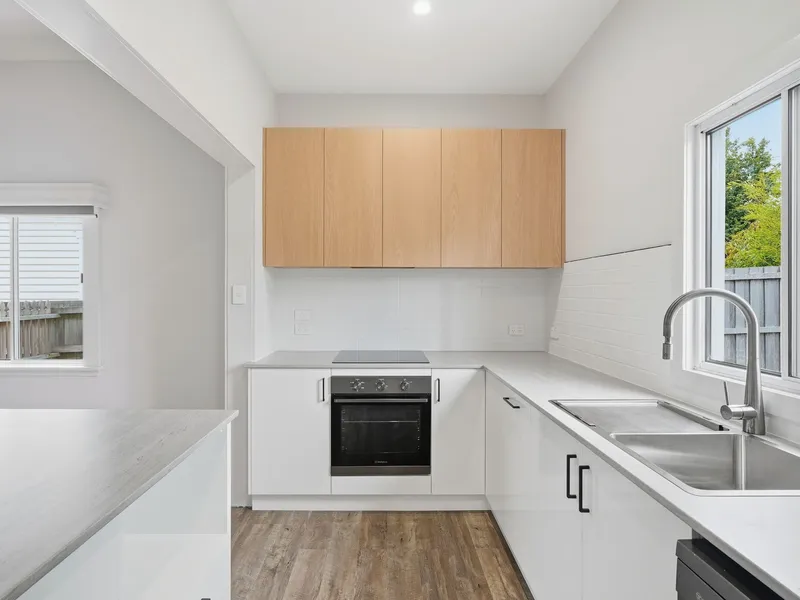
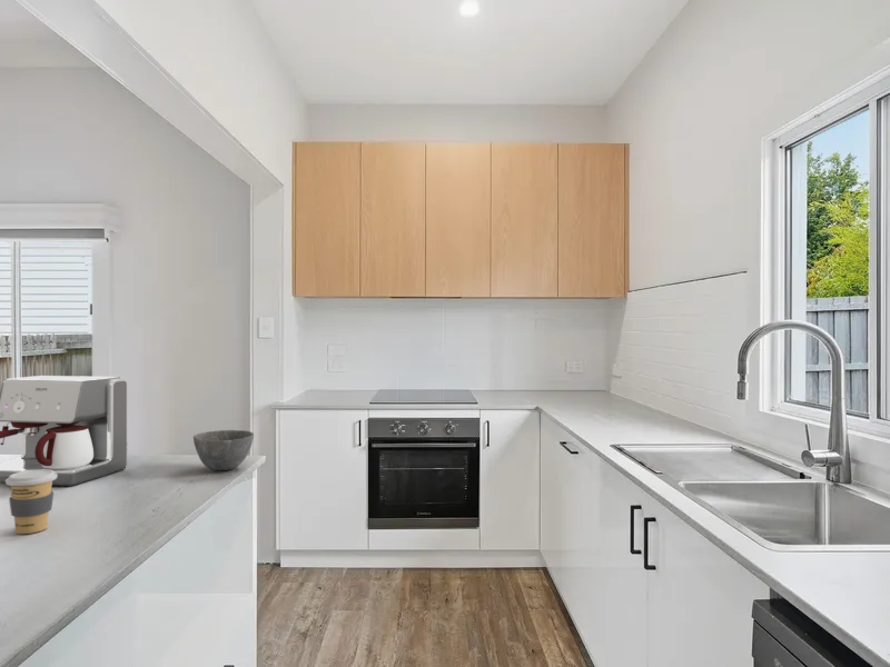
+ bowl [192,429,255,471]
+ coffee maker [0,375,129,487]
+ coffee cup [4,469,57,535]
